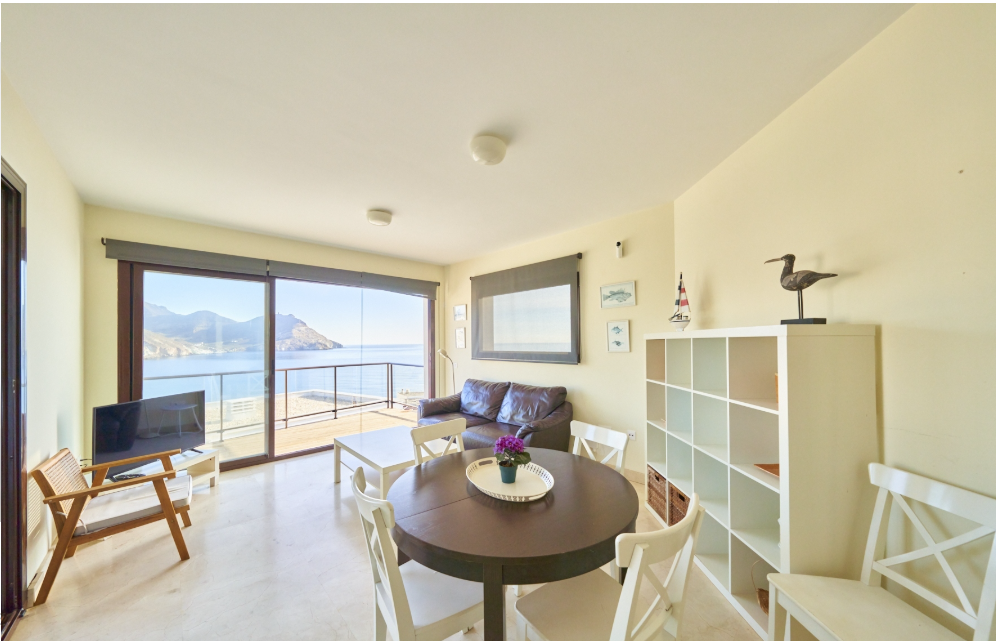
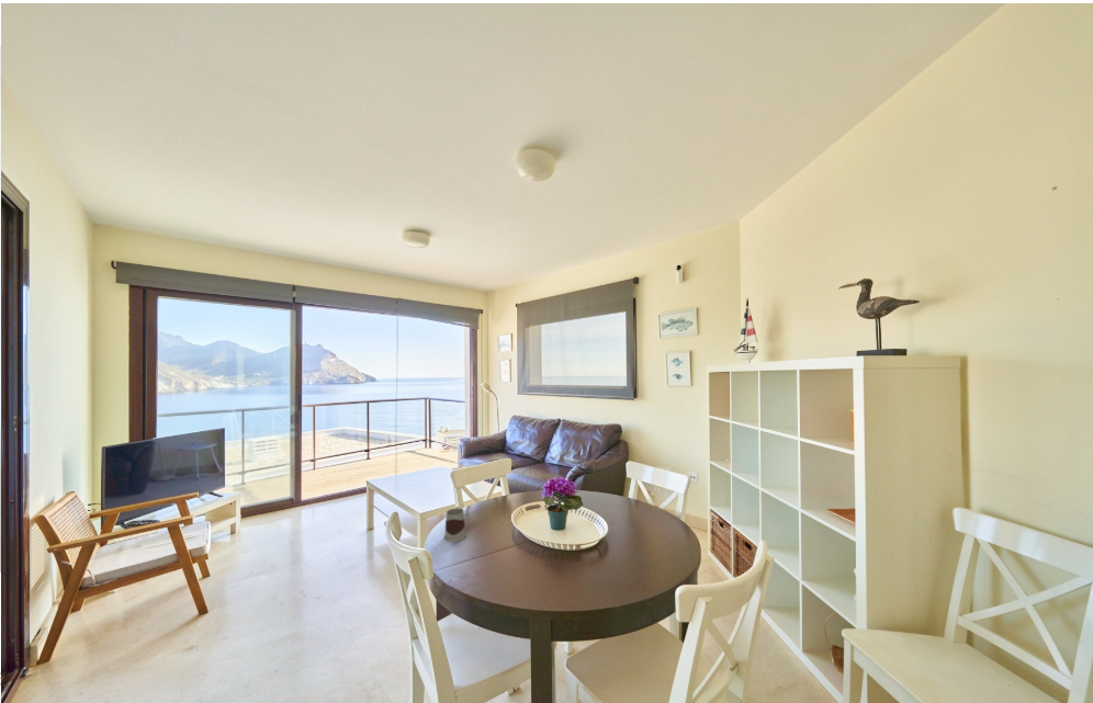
+ mug [443,506,467,543]
